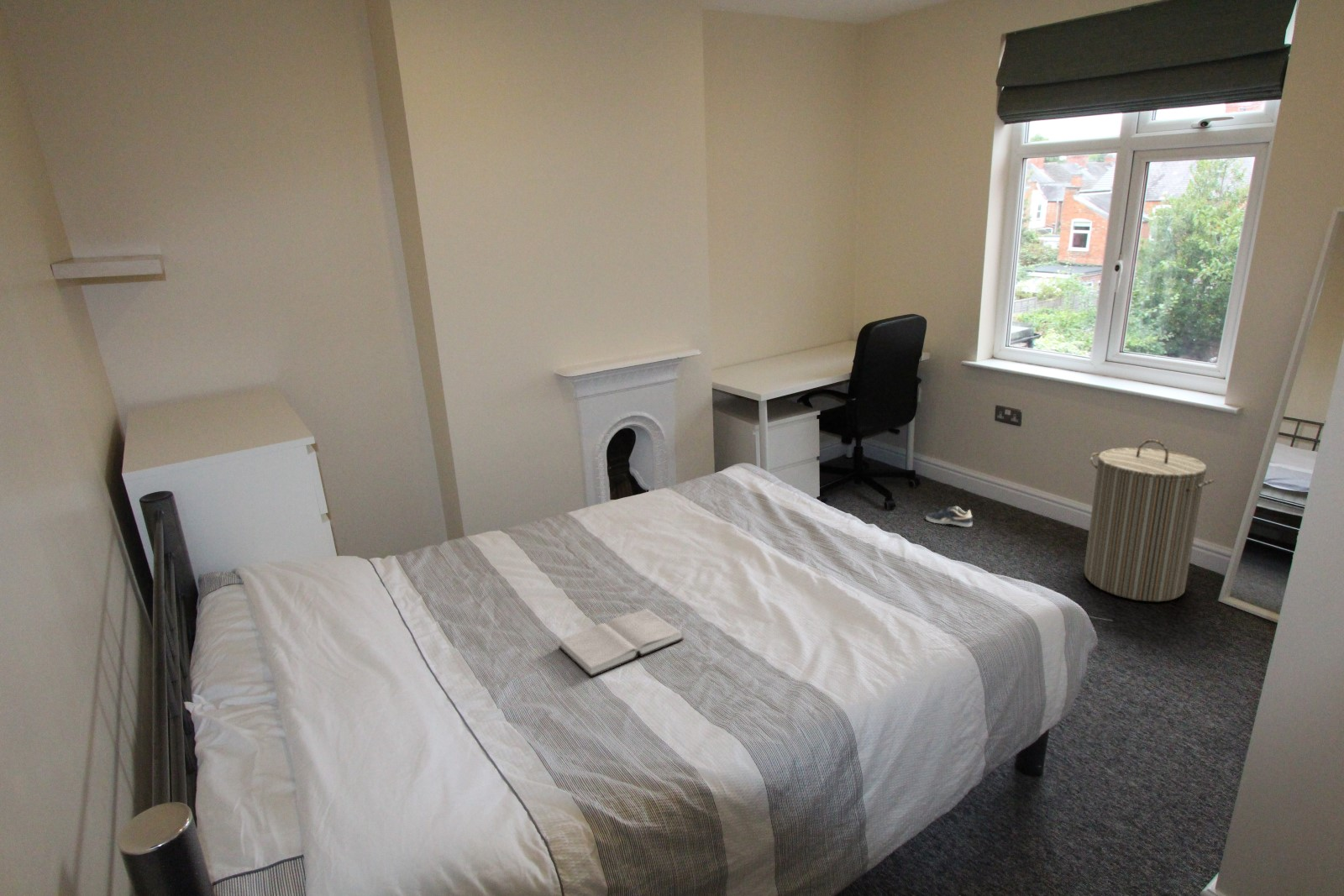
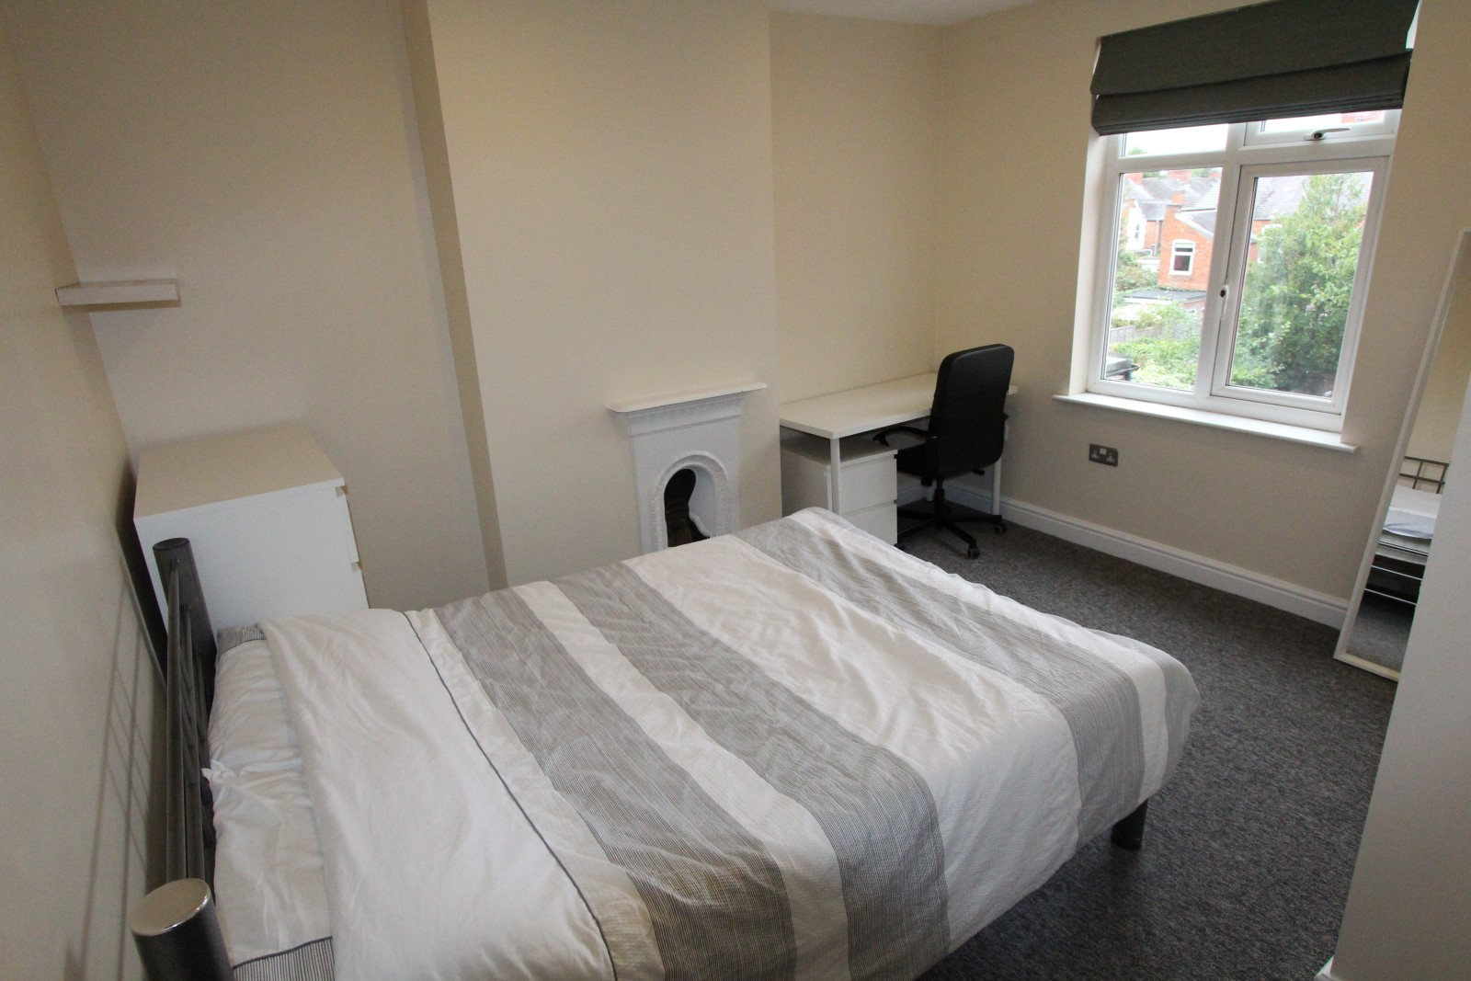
- sneaker [925,506,974,527]
- laundry hamper [1083,438,1215,602]
- hardback book [558,608,684,678]
